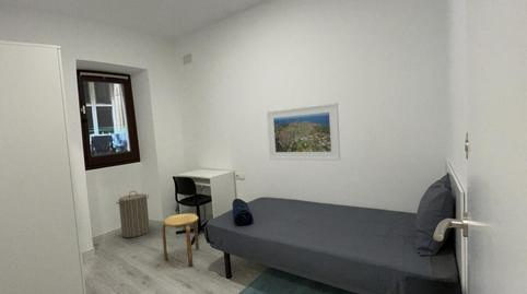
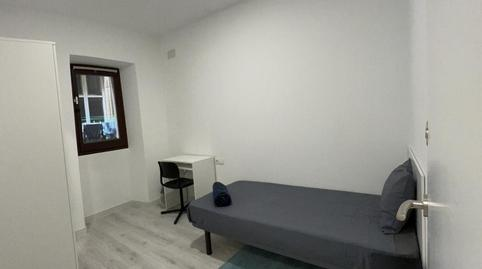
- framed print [266,102,341,162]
- stool [161,213,200,267]
- laundry hamper [115,190,151,238]
